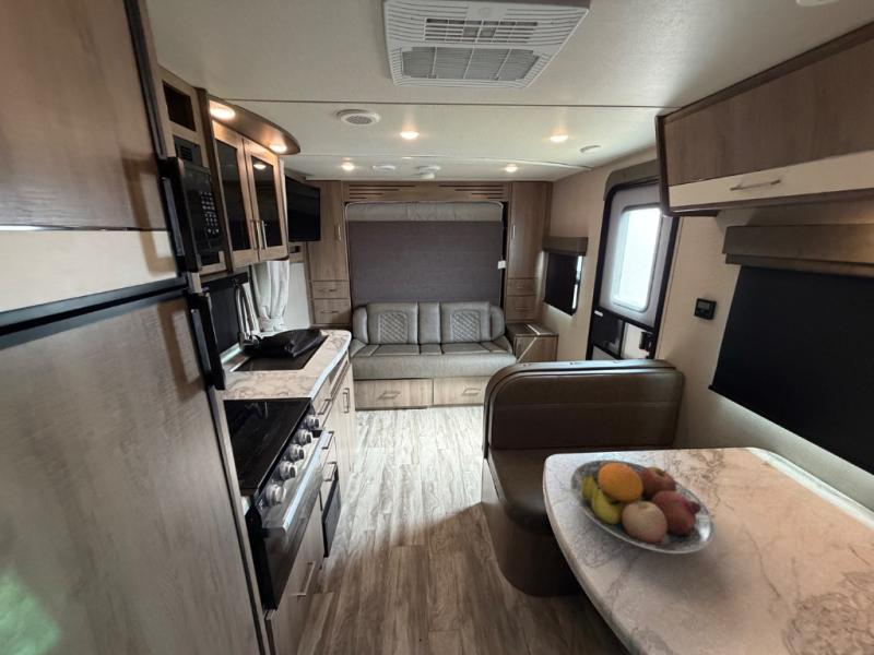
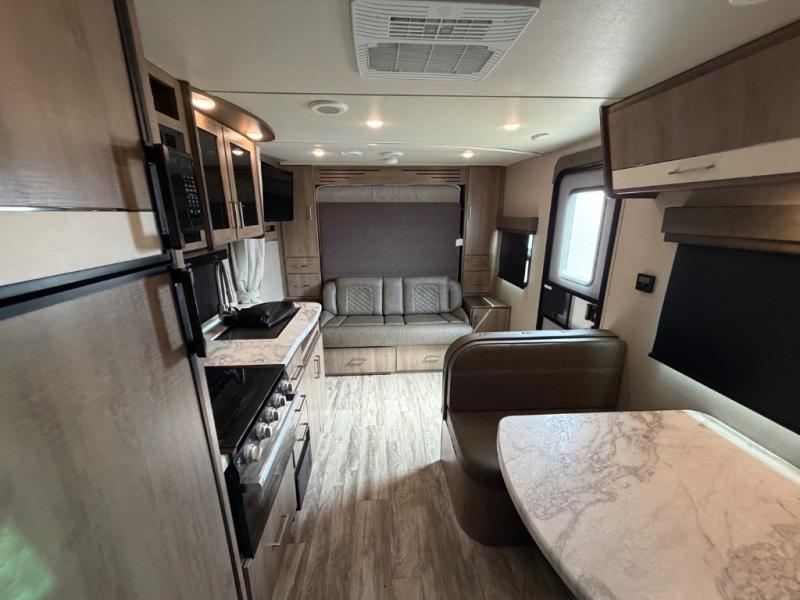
- fruit bowl [569,458,716,555]
